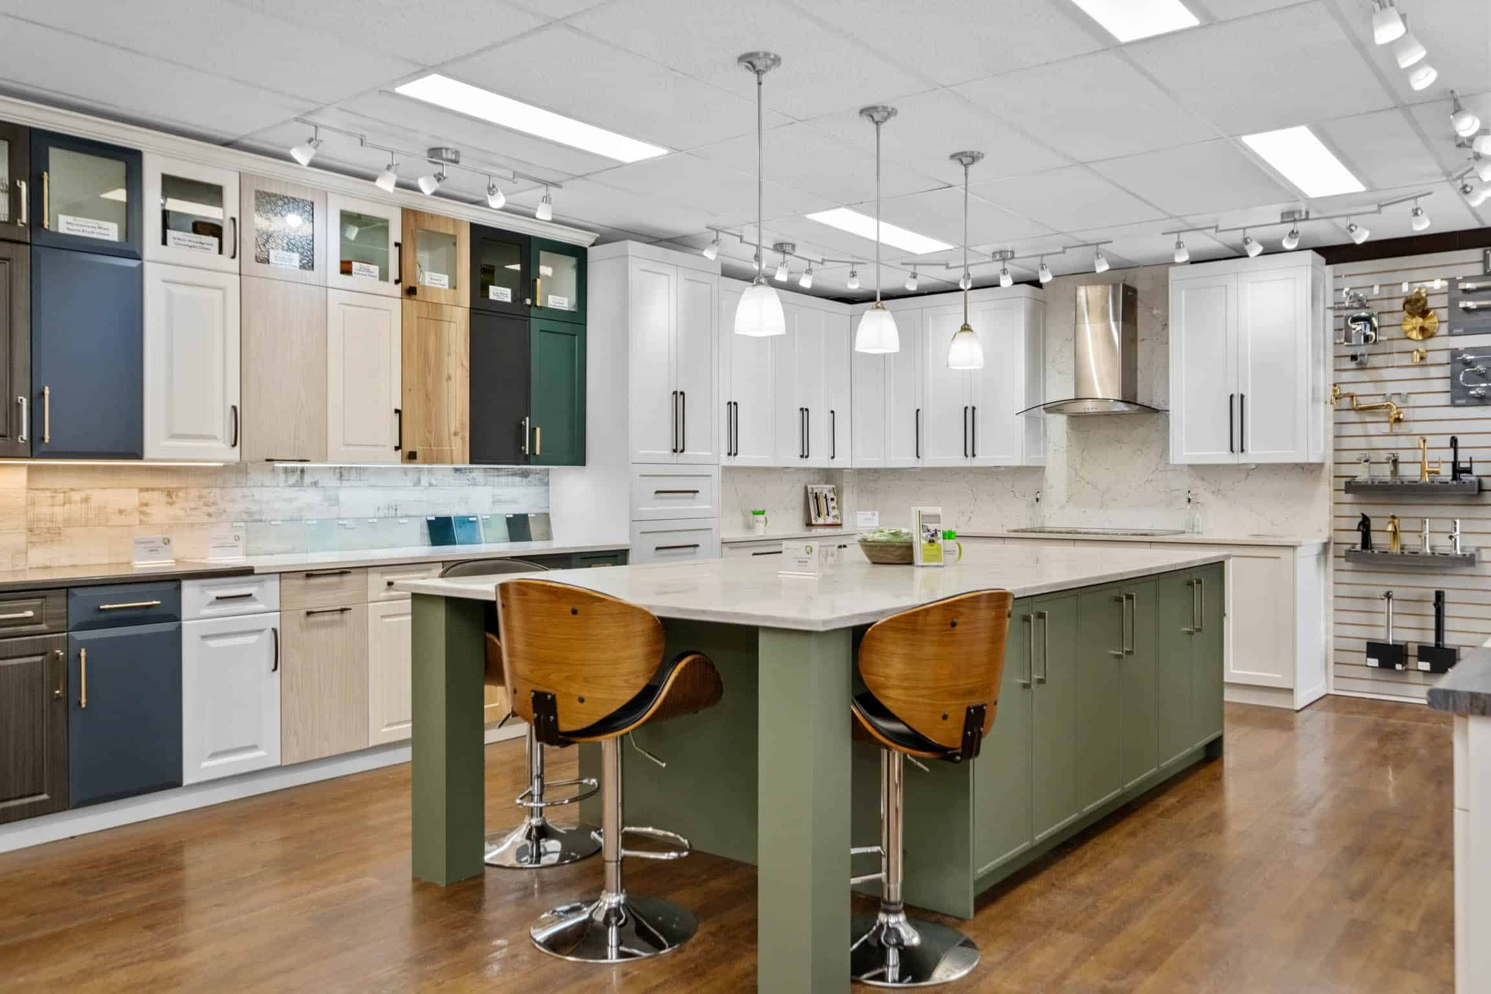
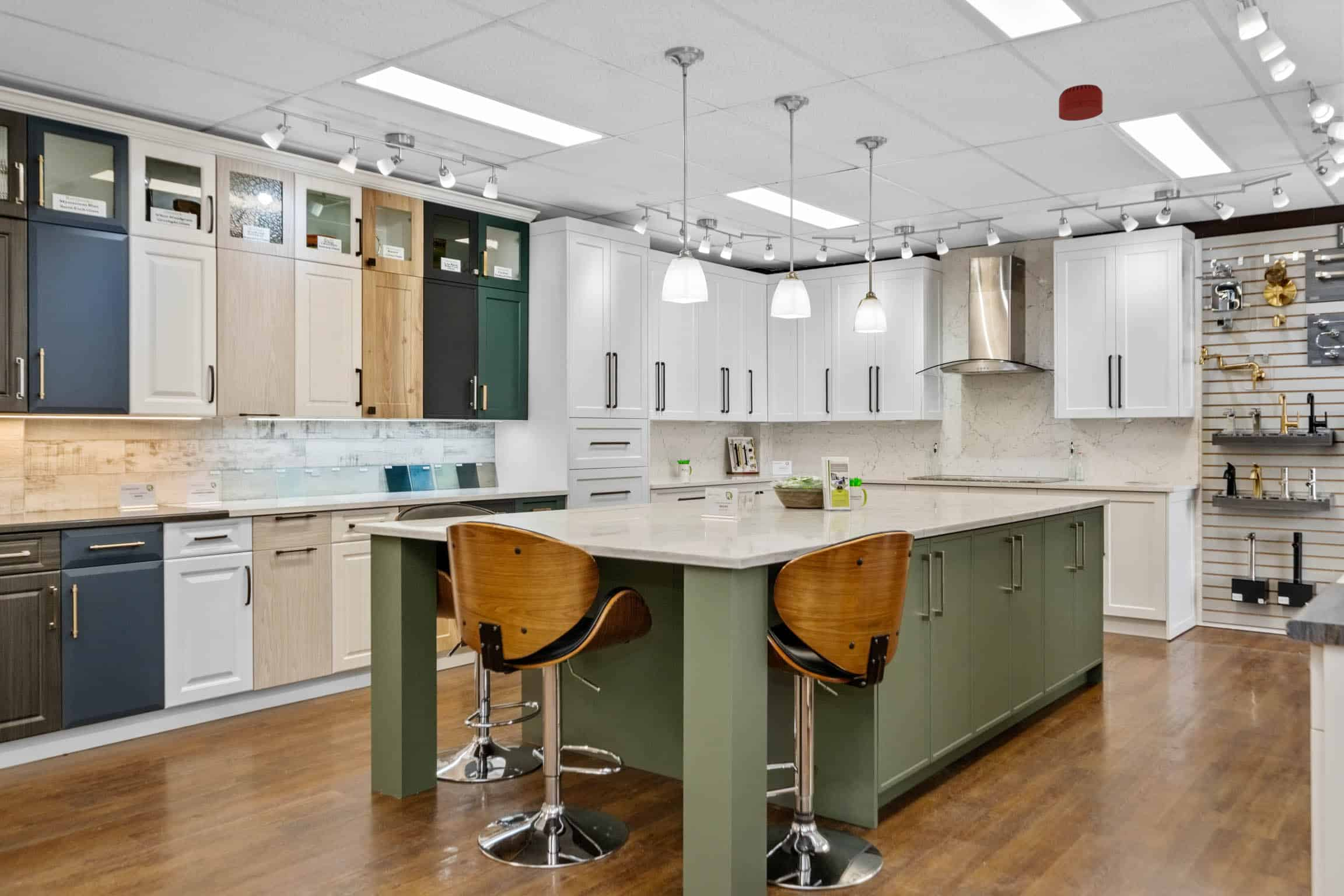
+ smoke detector [1058,84,1104,121]
